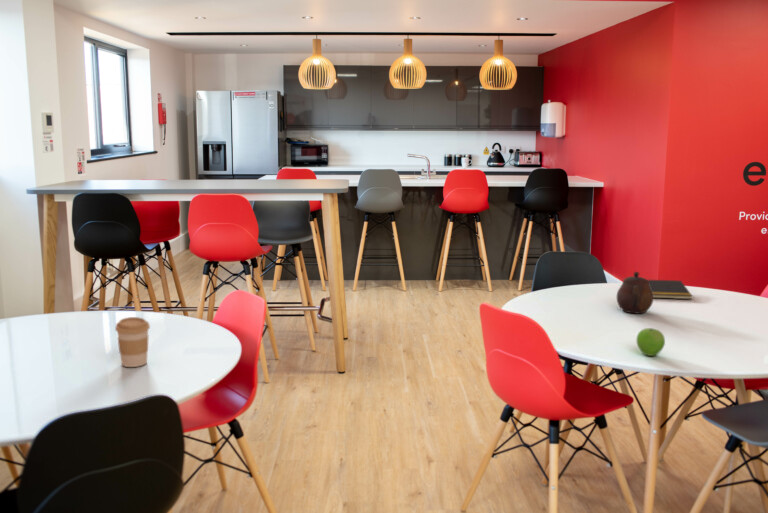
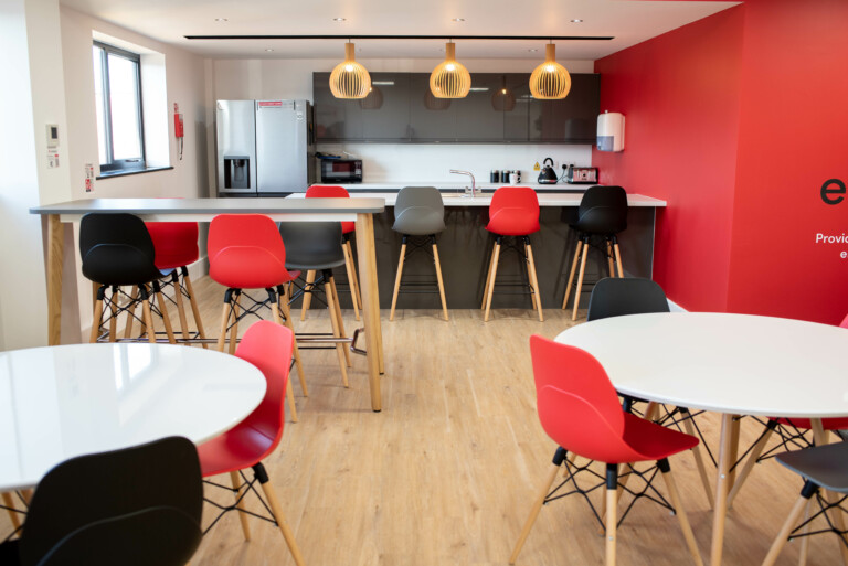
- coffee cup [114,316,151,368]
- teapot [616,271,654,315]
- notepad [647,279,693,300]
- fruit [635,327,666,357]
